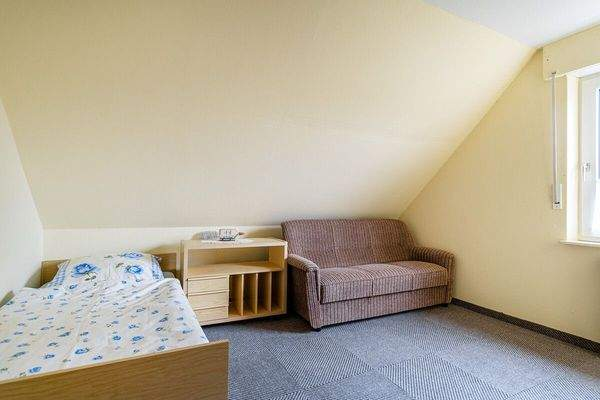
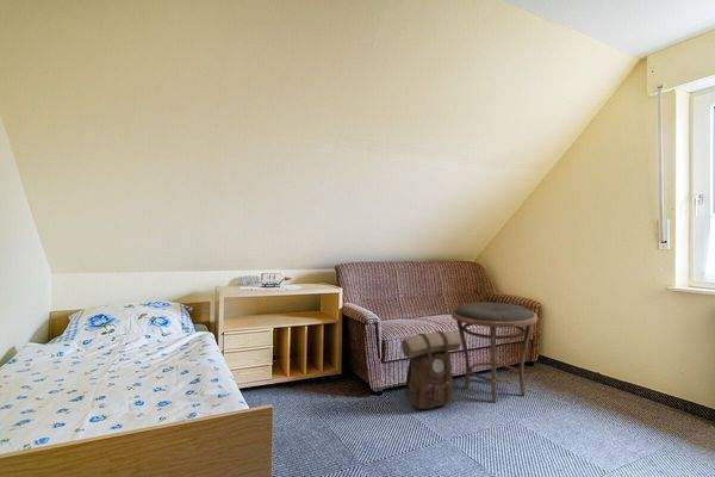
+ side table [450,302,539,404]
+ backpack [400,330,462,410]
